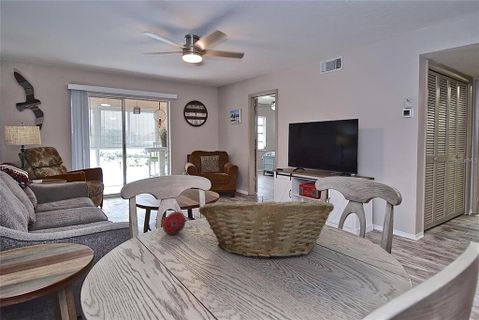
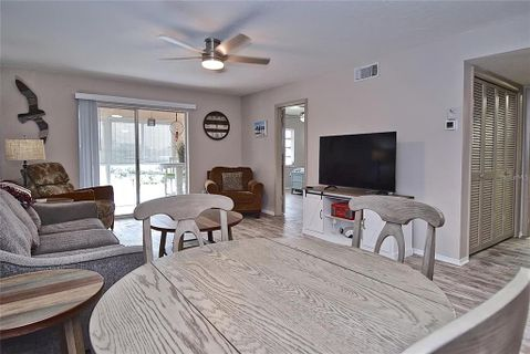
- fruit [162,211,187,235]
- fruit basket [198,196,335,259]
